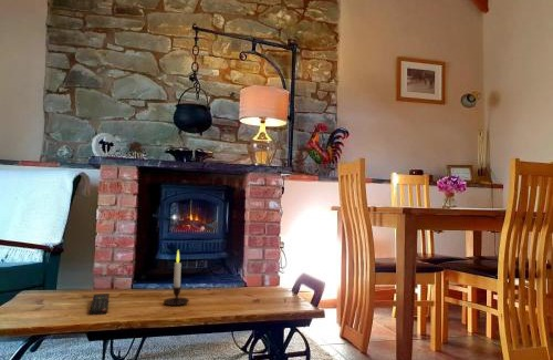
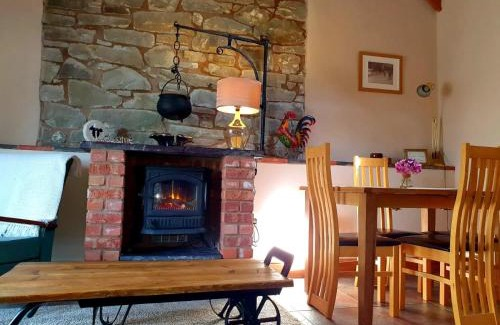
- candle [163,249,190,307]
- remote control [88,292,111,316]
